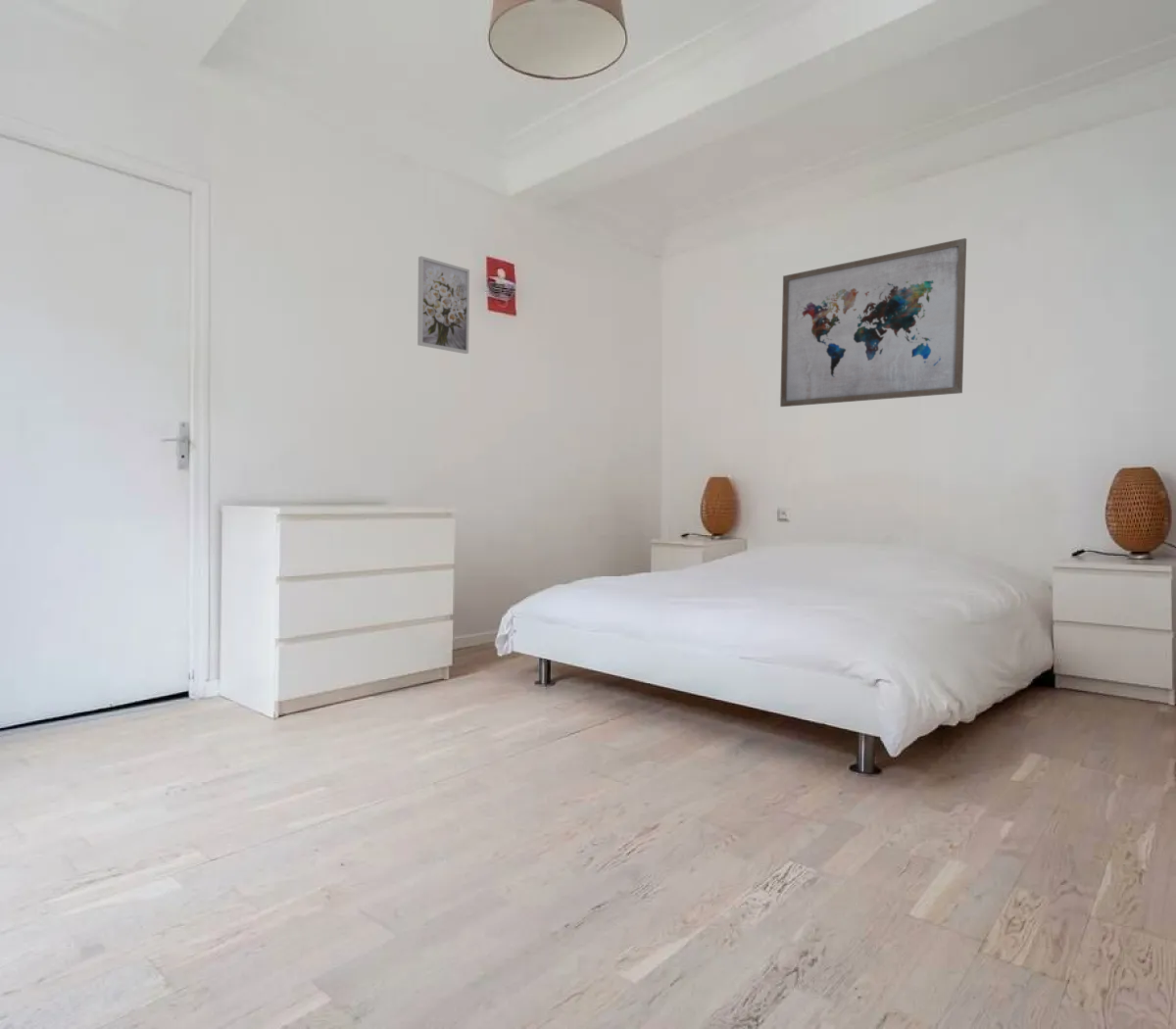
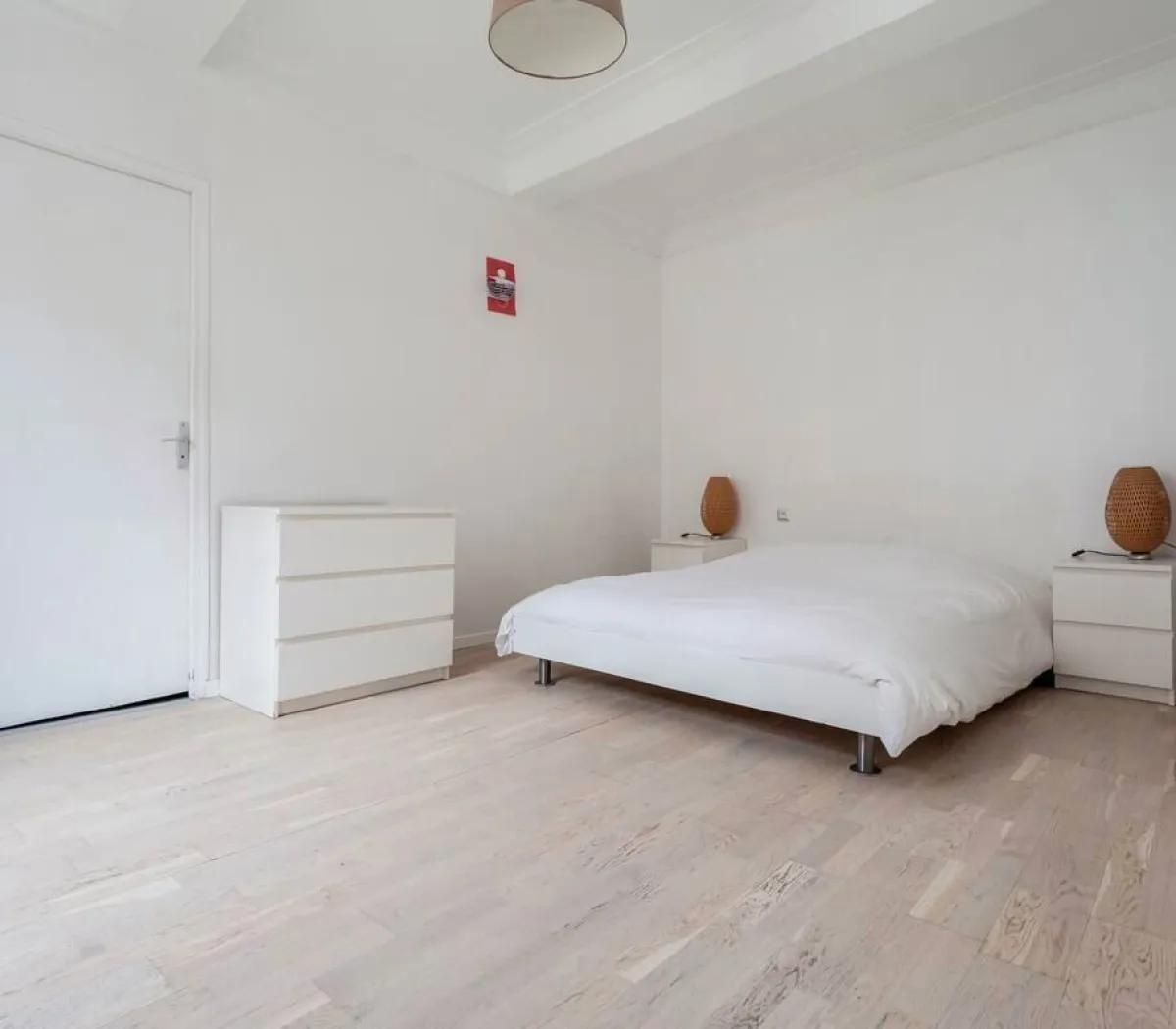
- wall art [779,237,967,408]
- wall art [417,255,470,355]
